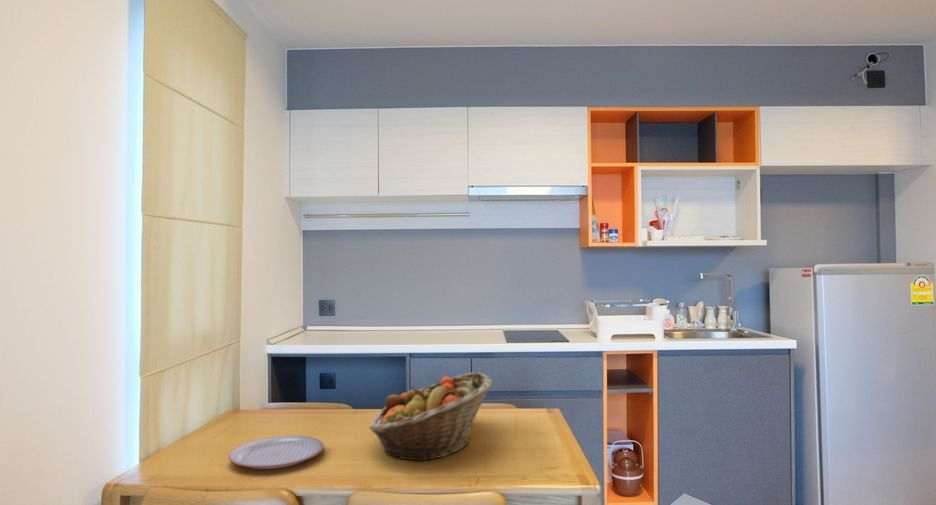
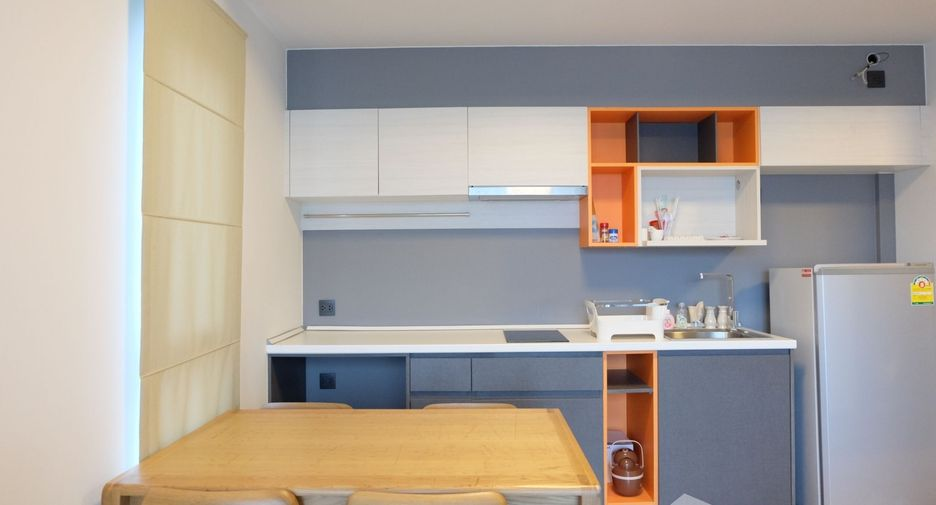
- plate [228,435,325,470]
- fruit basket [368,371,493,462]
